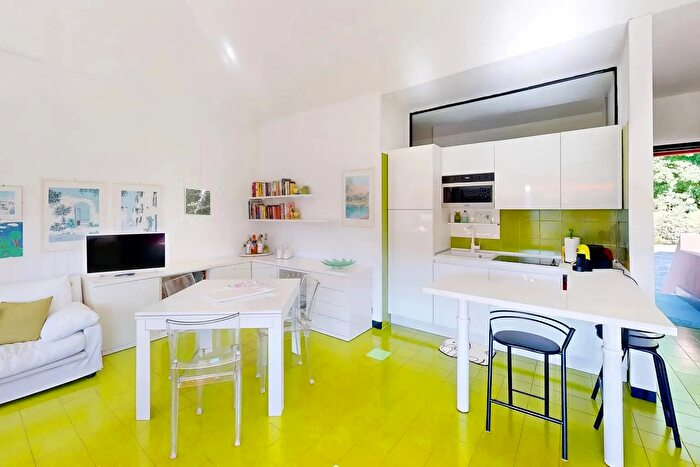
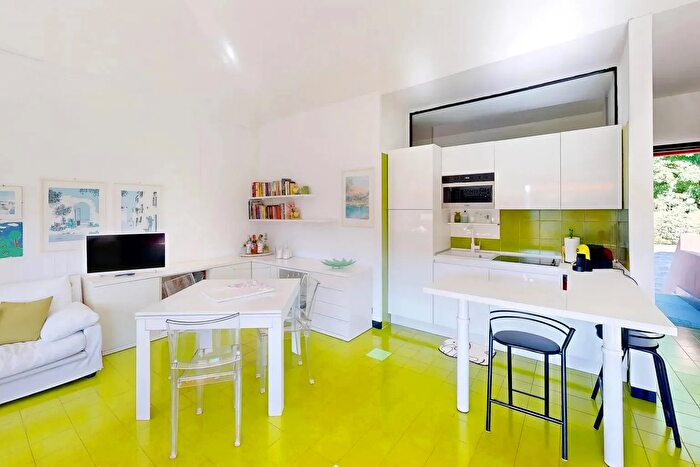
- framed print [183,187,212,217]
